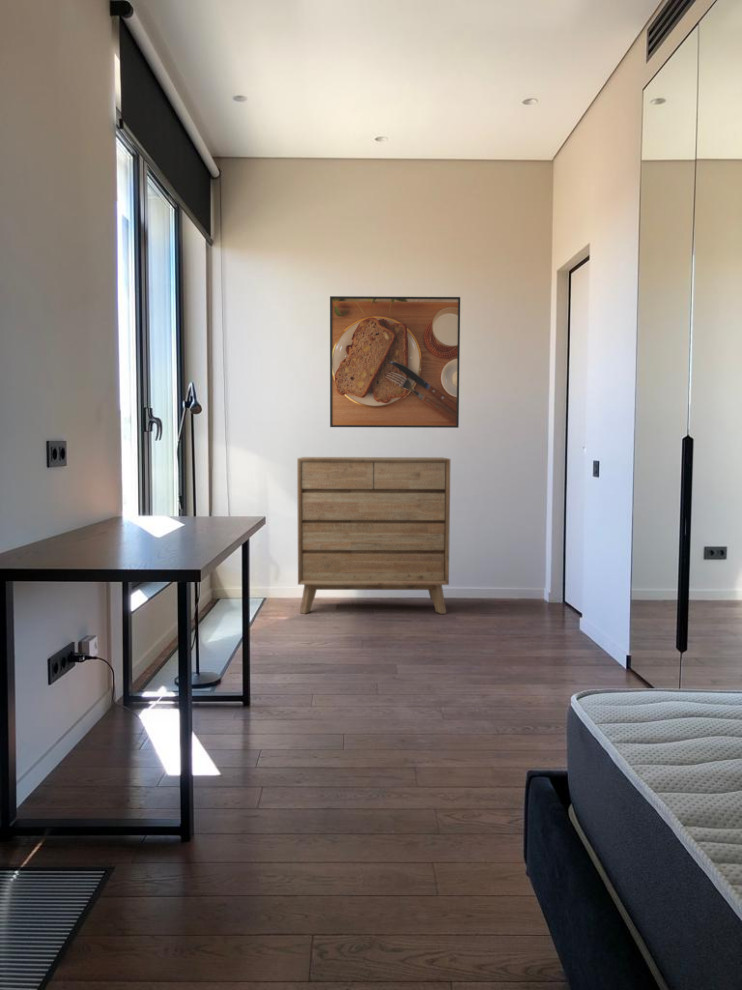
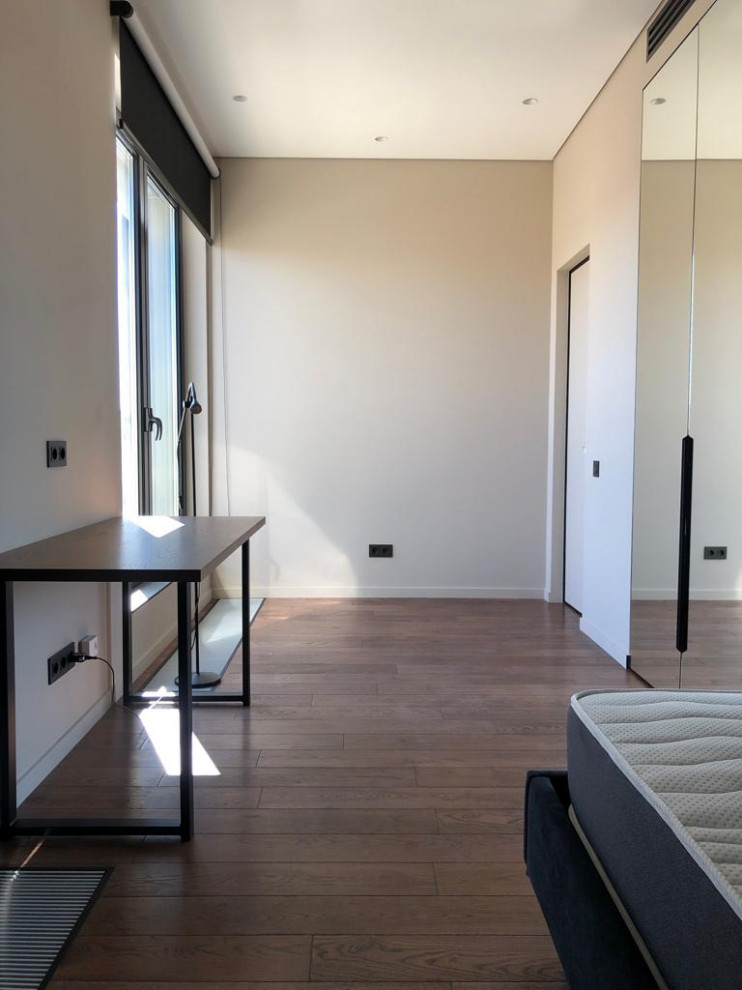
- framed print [329,295,461,429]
- dresser [296,456,451,615]
